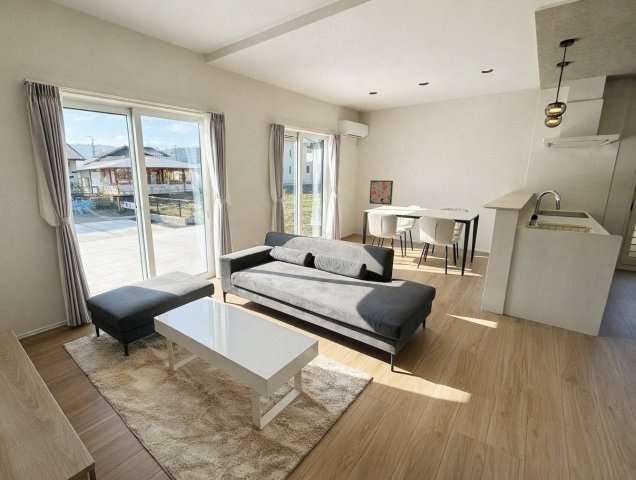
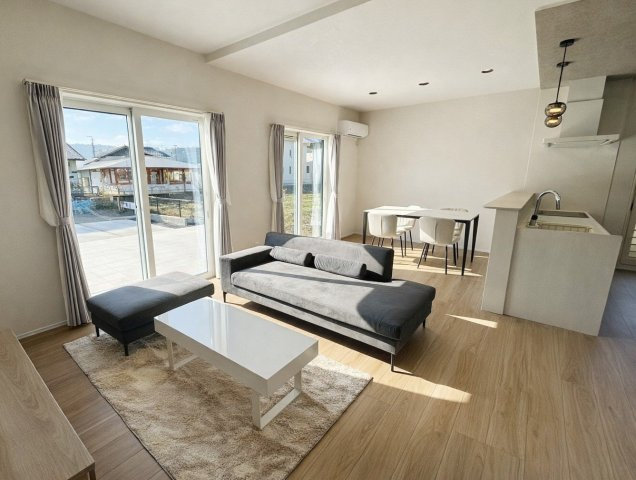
- wall art [368,179,394,206]
